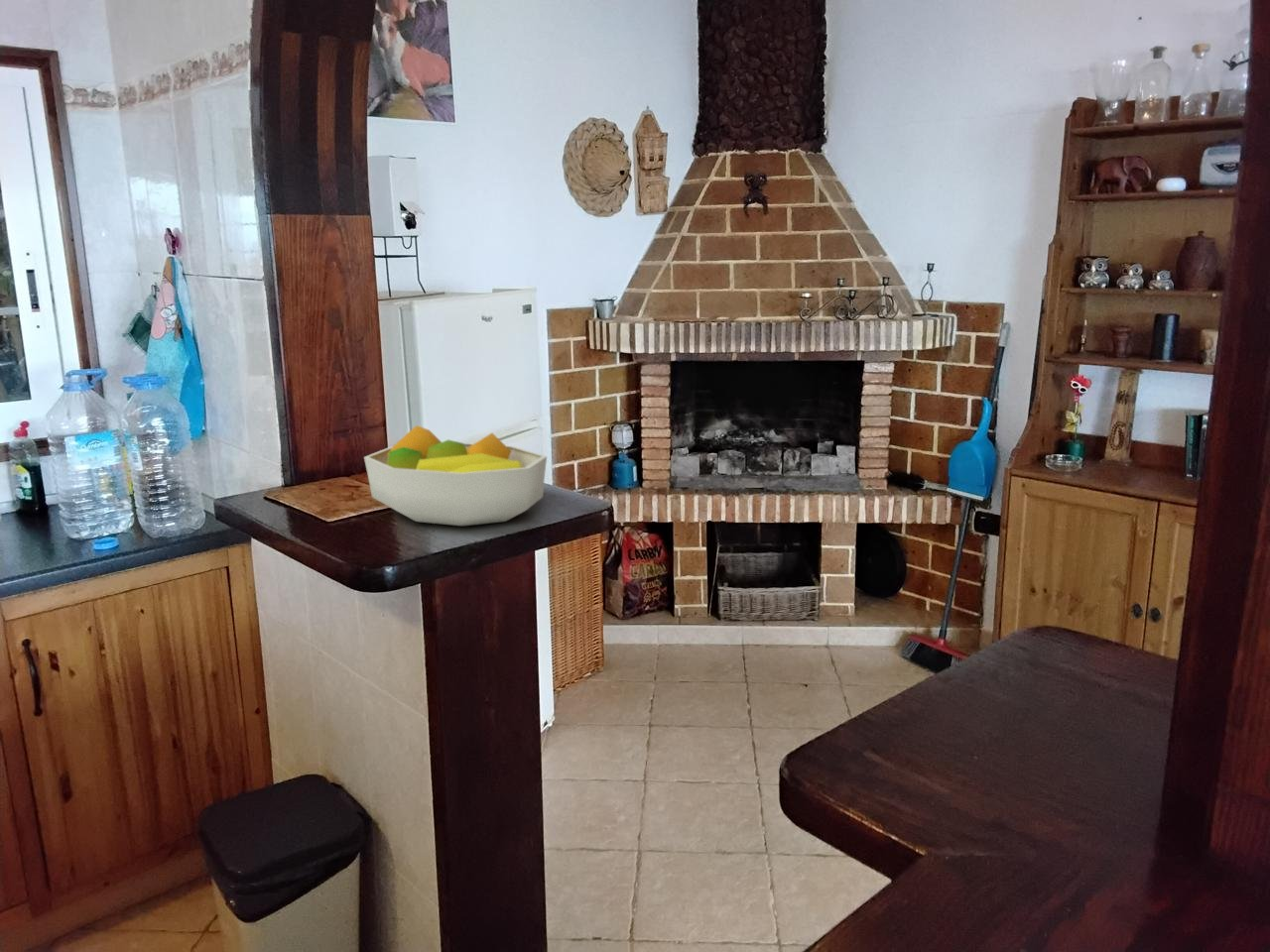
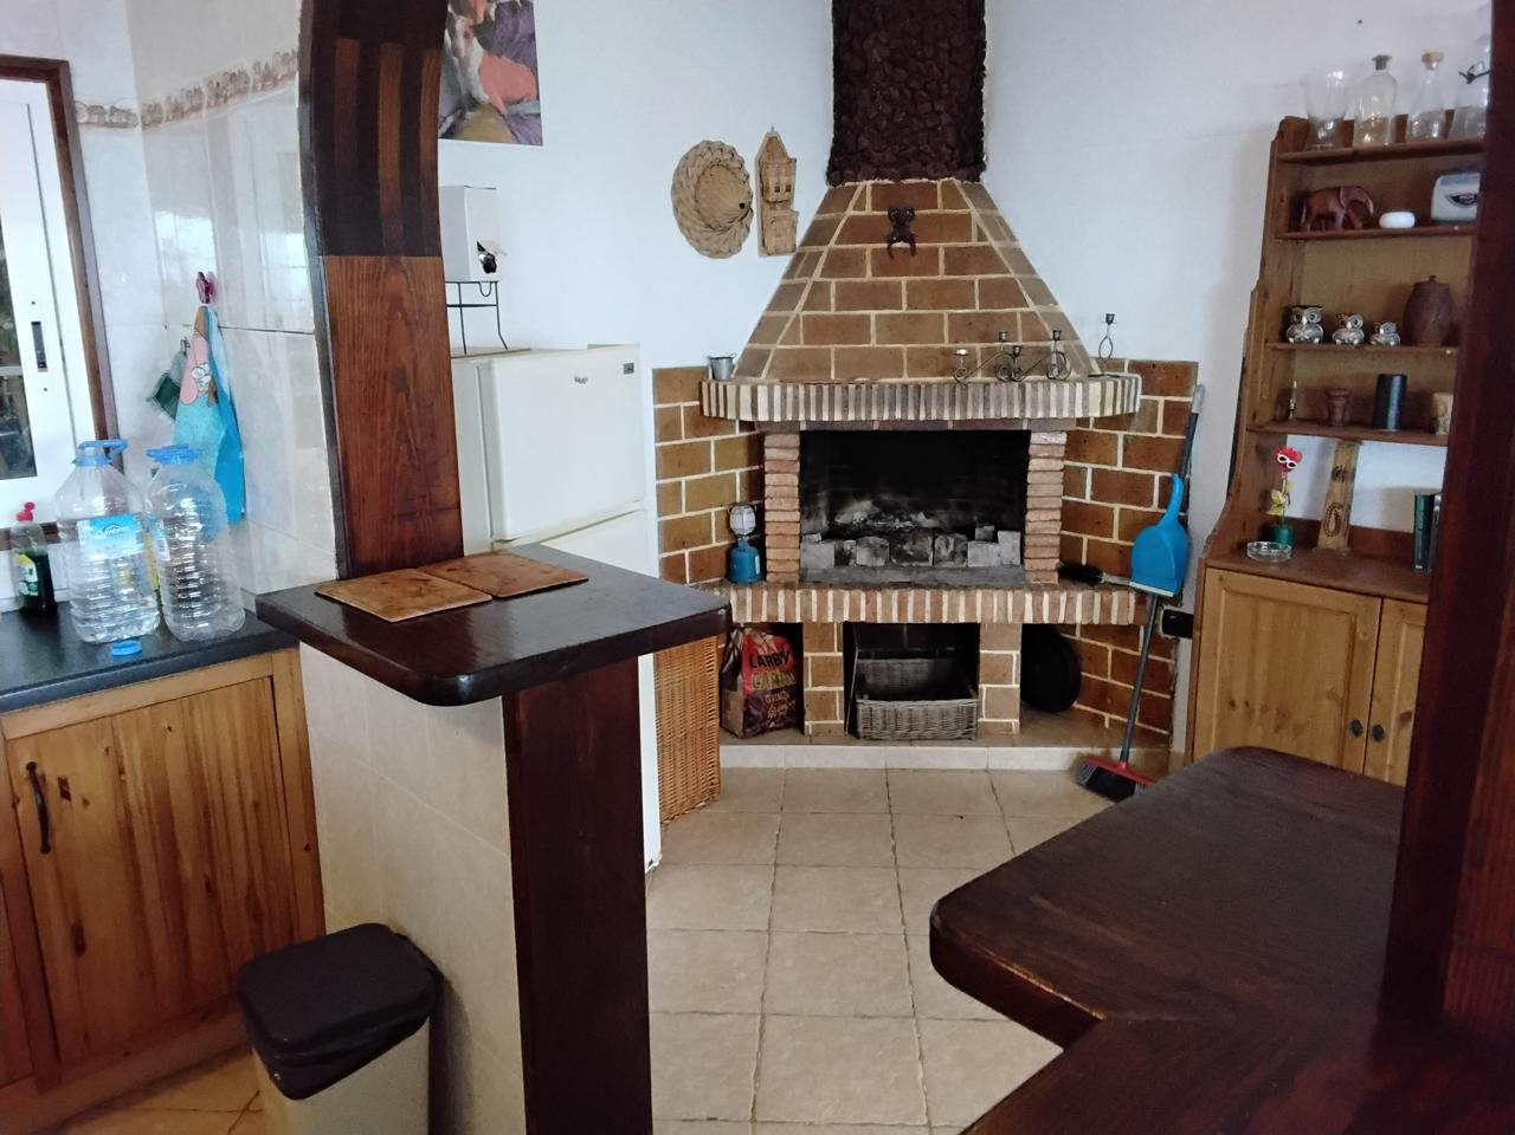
- fruit bowl [363,424,548,527]
